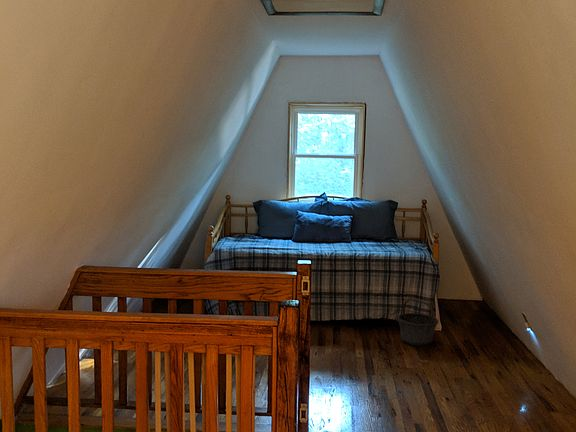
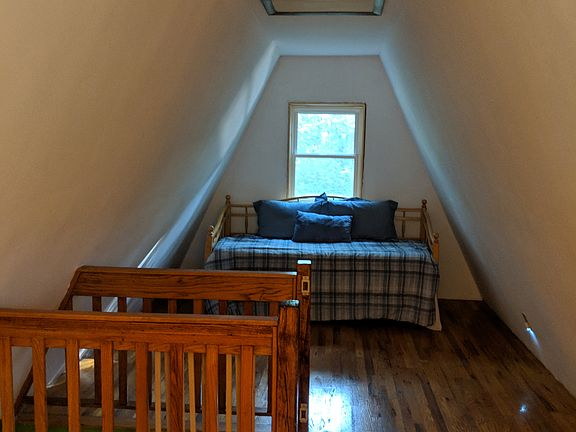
- basket [396,298,440,347]
